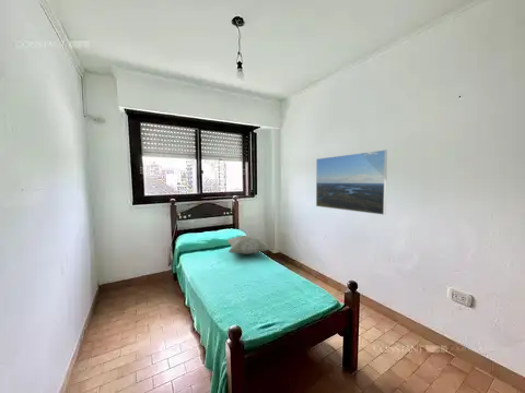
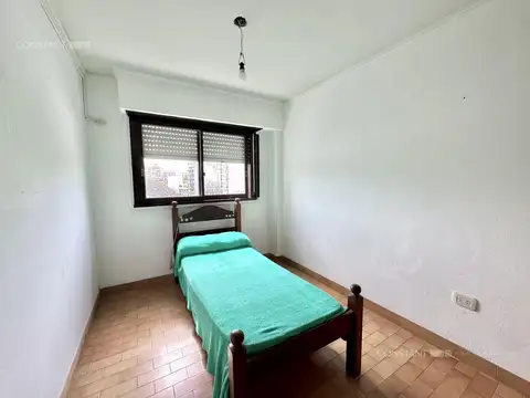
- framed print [315,148,388,216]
- decorative pillow [226,234,272,255]
